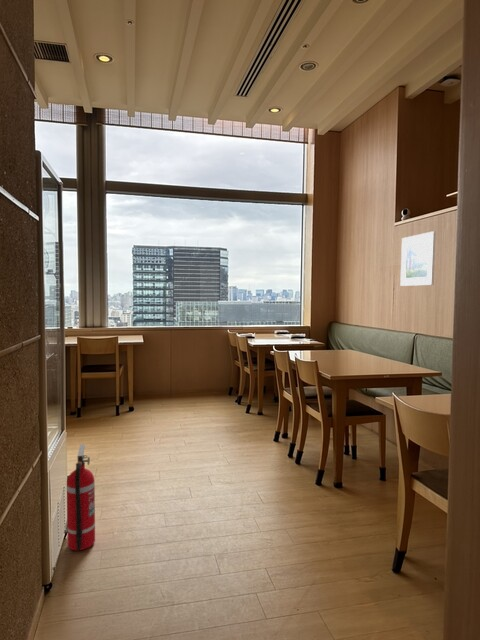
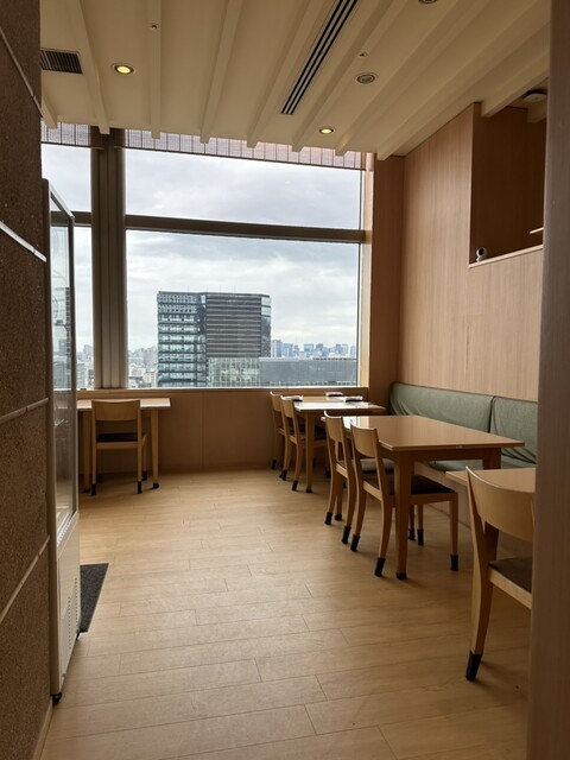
- fire extinguisher [66,443,96,551]
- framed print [399,230,437,287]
